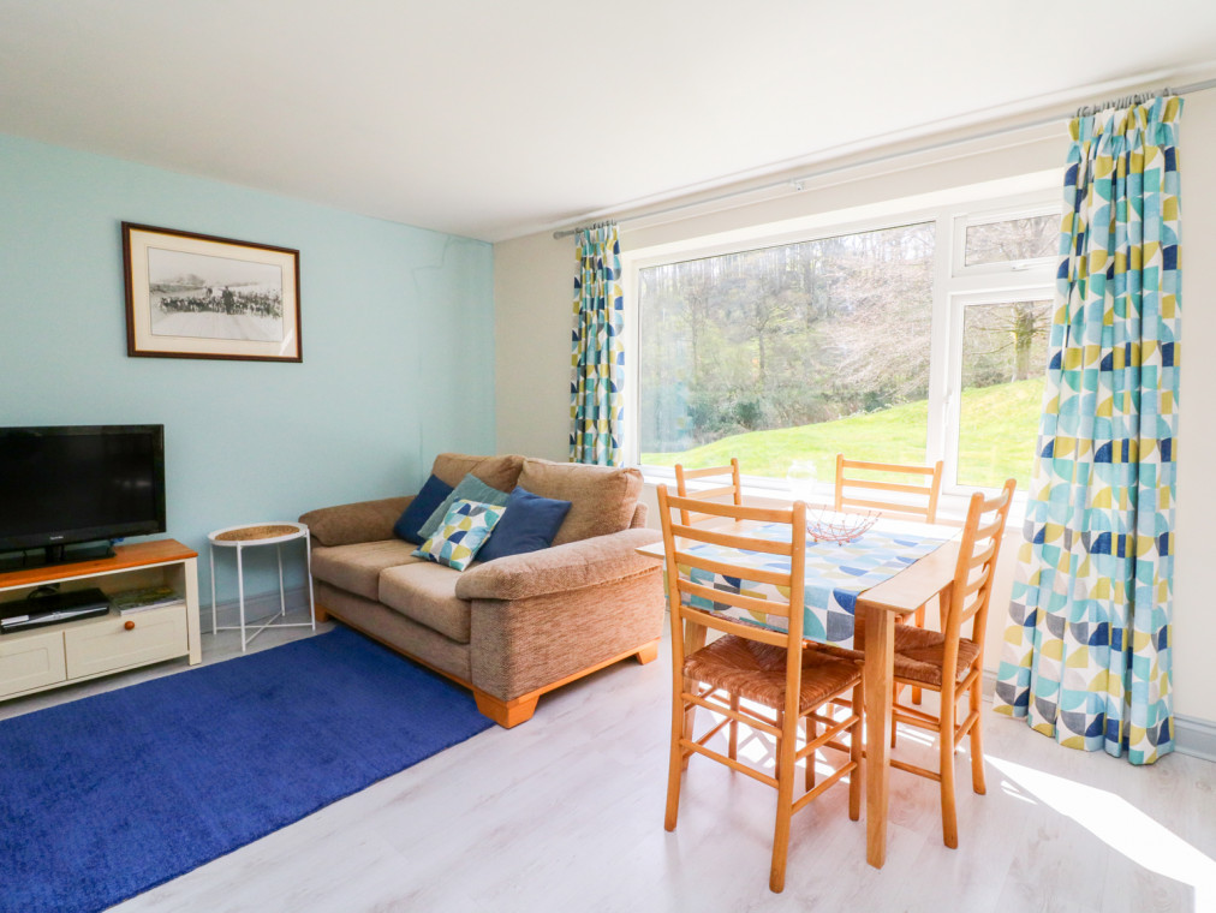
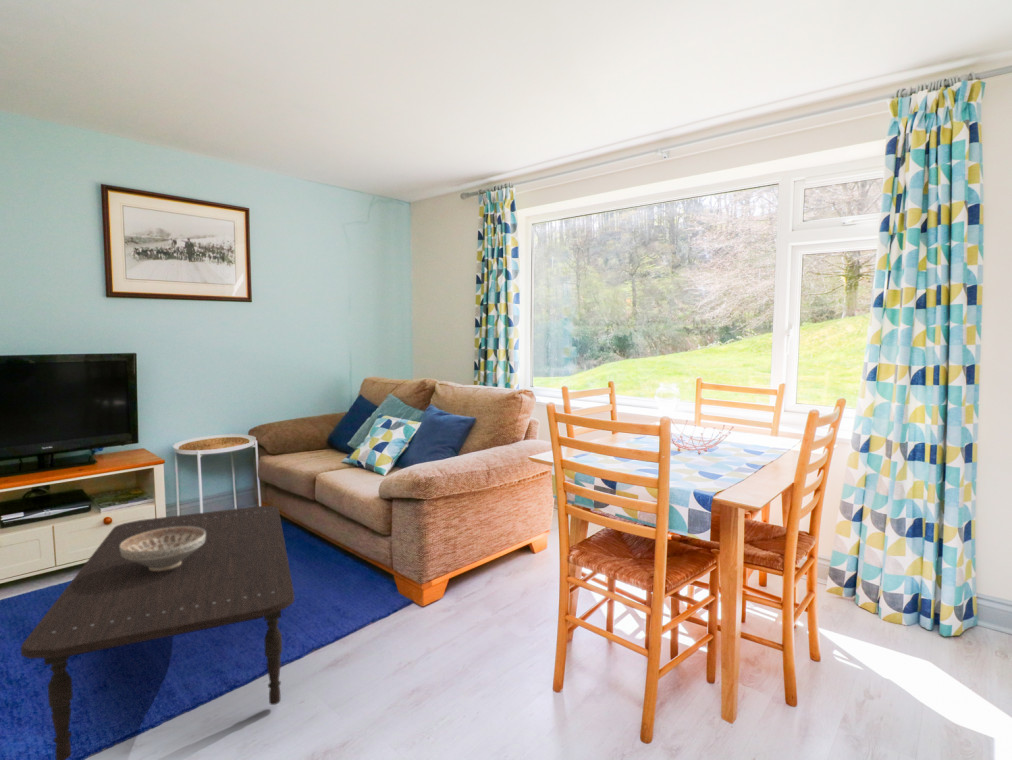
+ decorative bowl [120,526,206,571]
+ coffee table [20,505,295,760]
